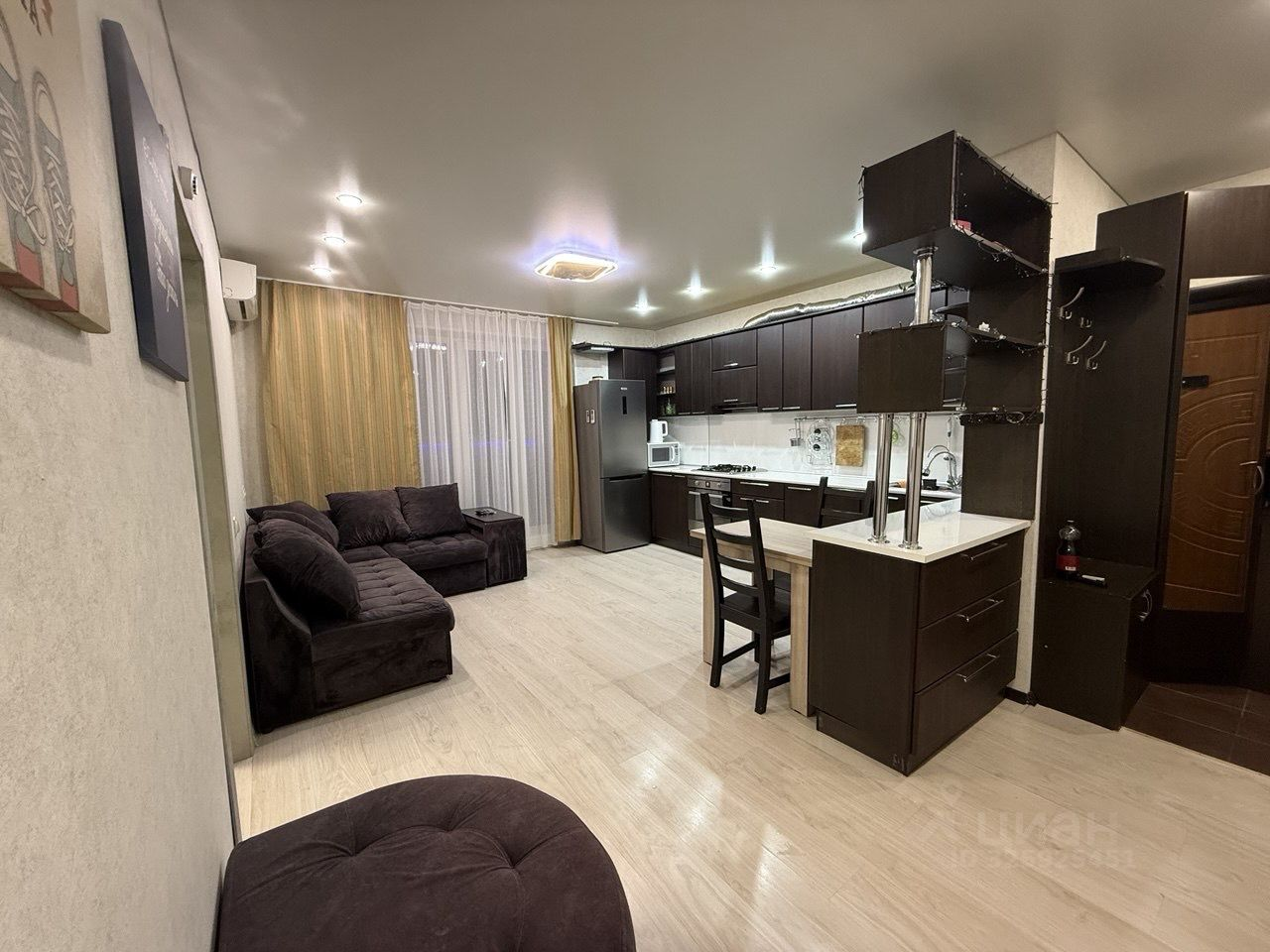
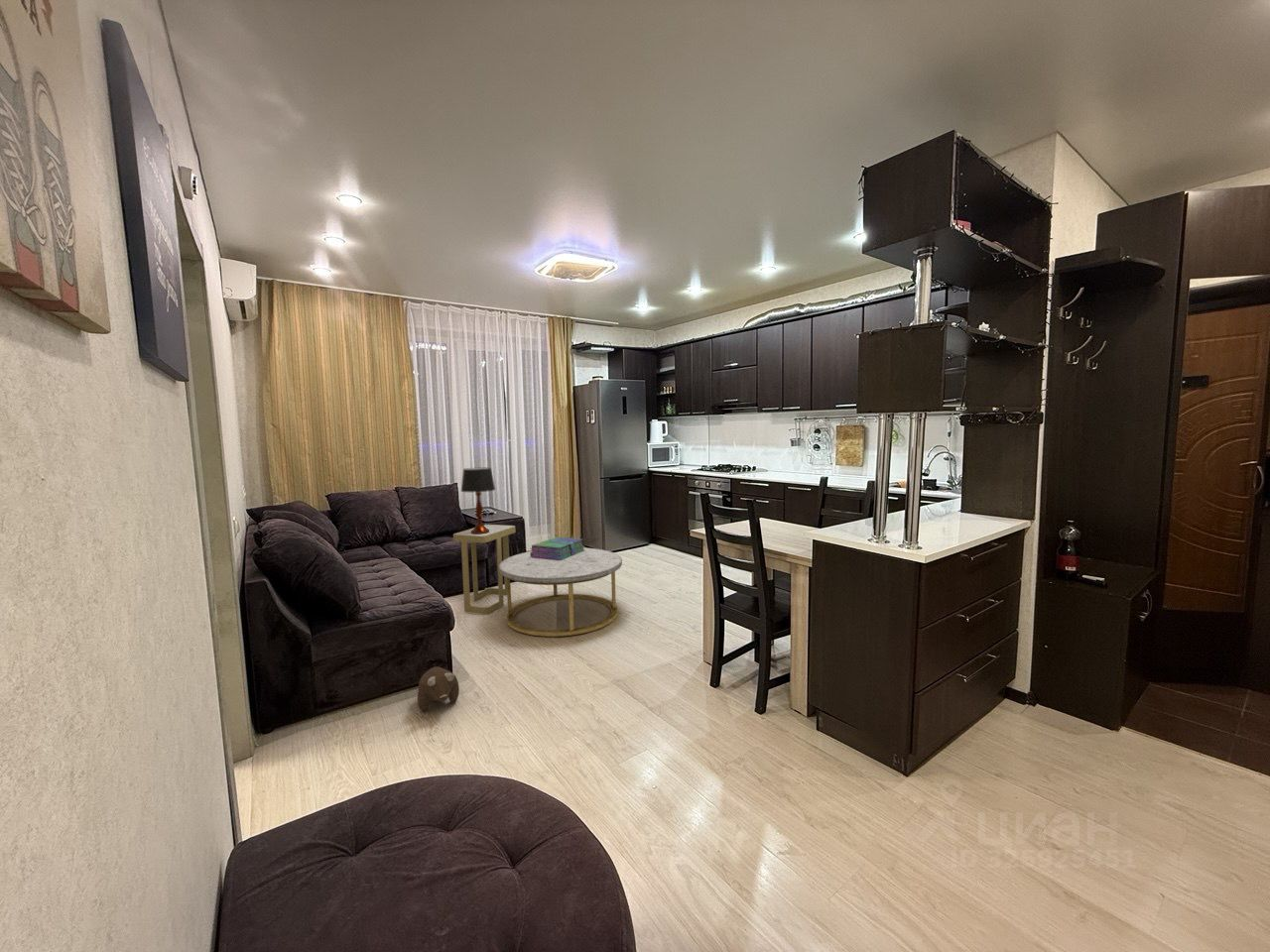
+ plush toy [417,666,460,712]
+ coffee table [499,547,623,638]
+ table lamp [460,467,496,535]
+ side table [452,524,517,615]
+ stack of books [530,536,585,560]
